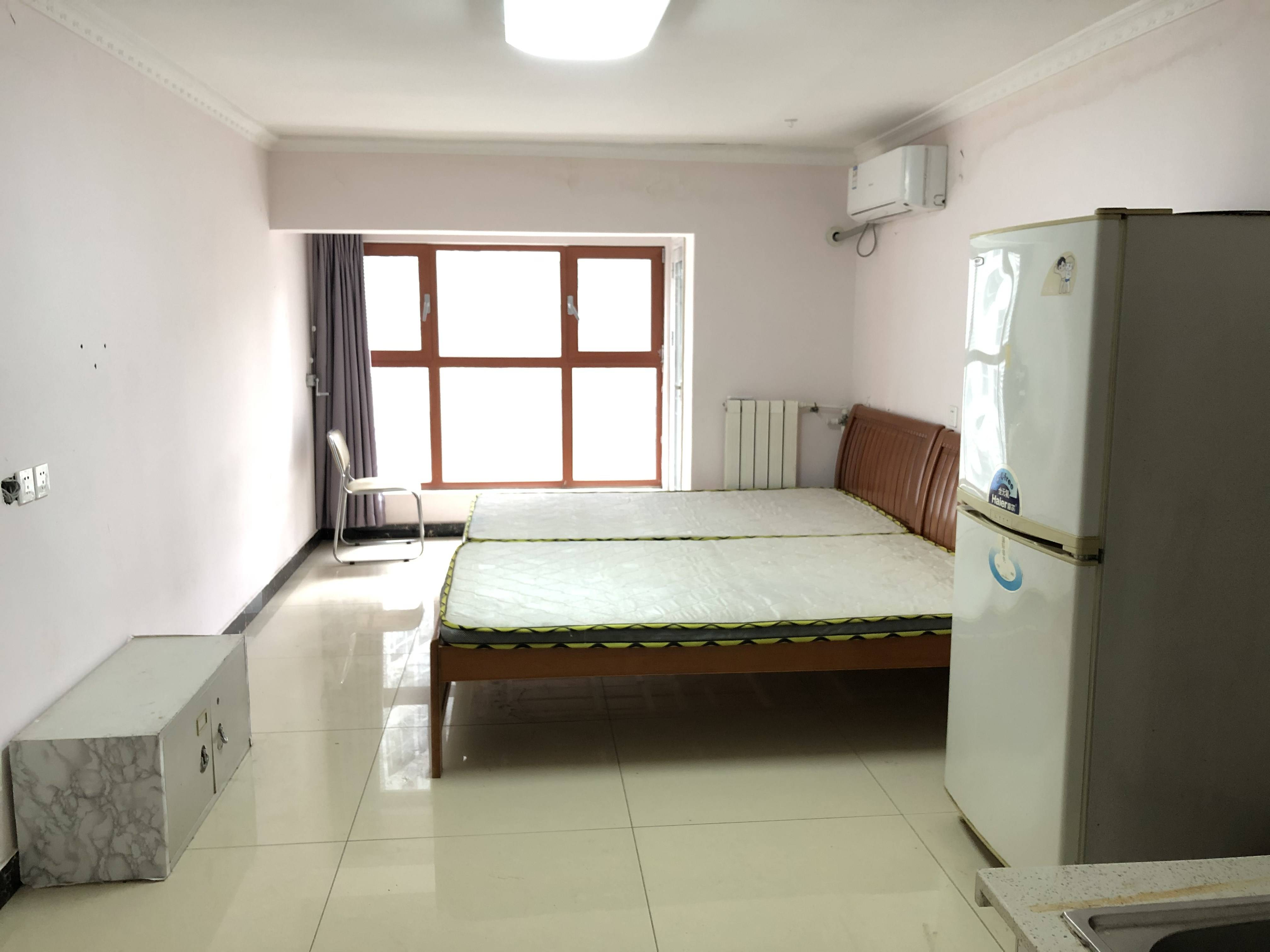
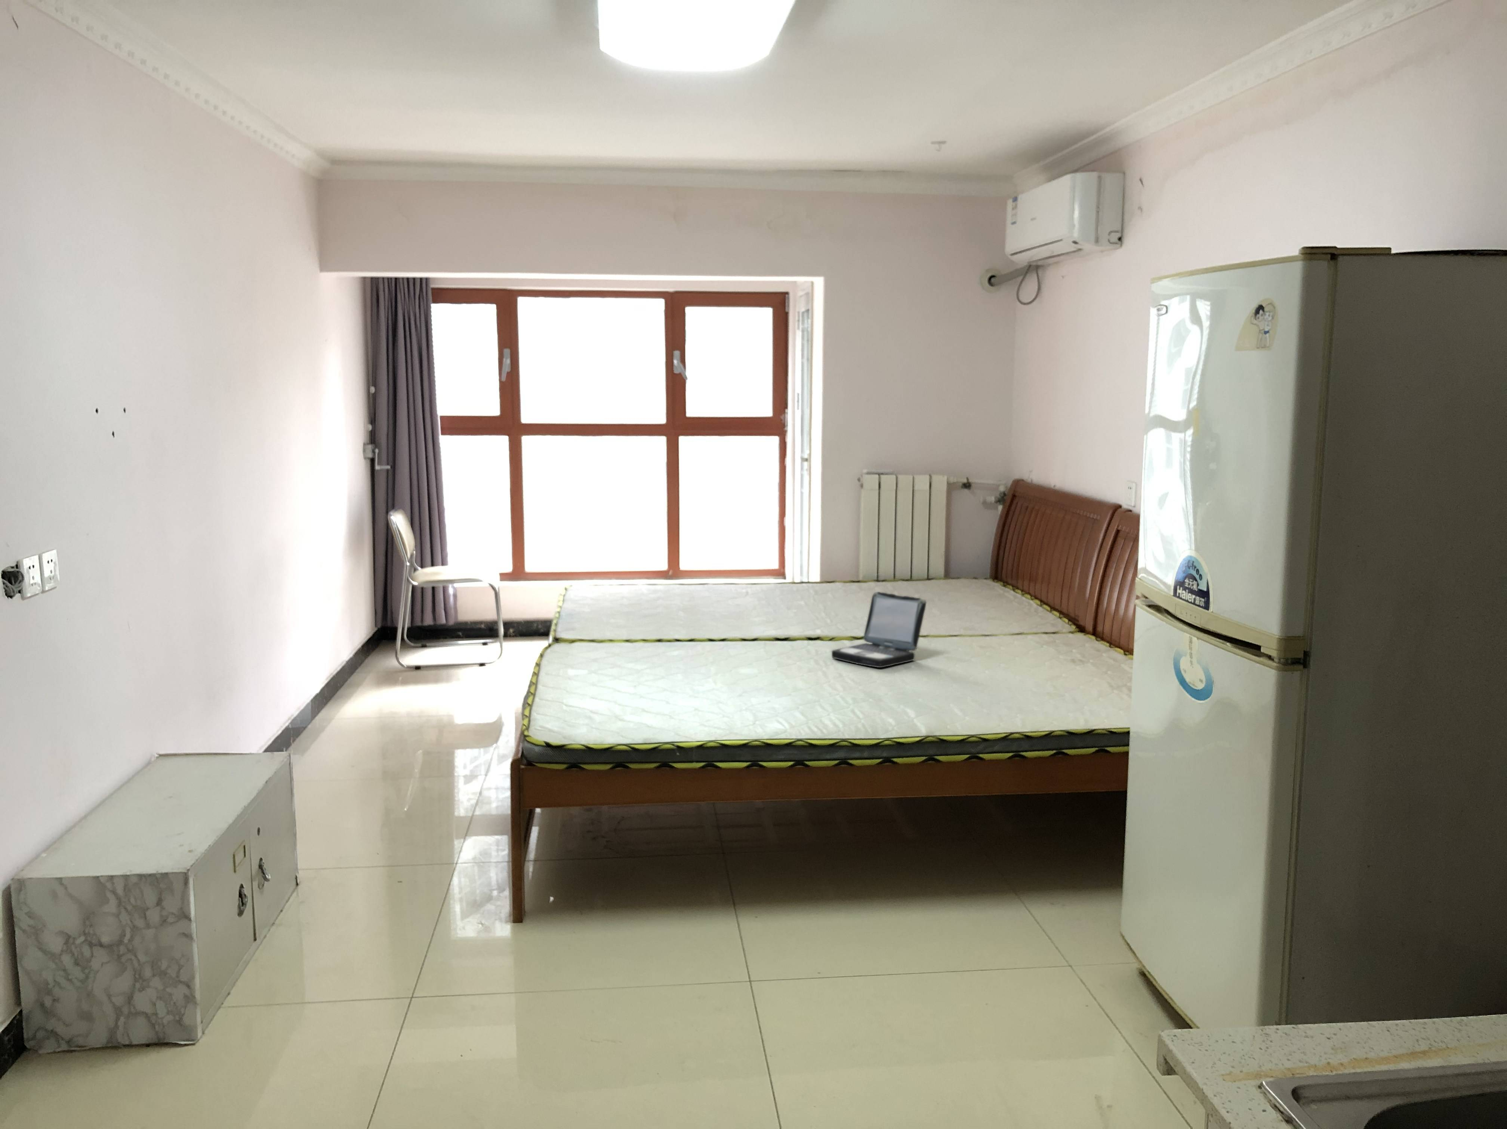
+ laptop [832,592,927,668]
